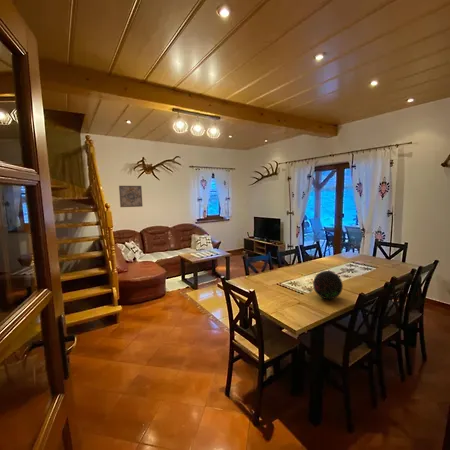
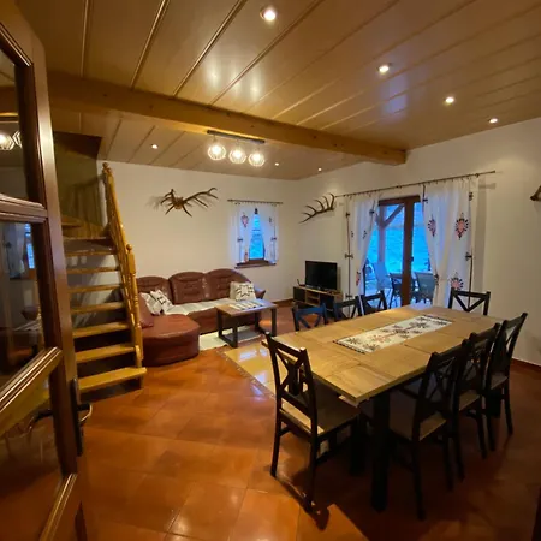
- decorative orb [312,270,344,300]
- wall art [118,185,143,208]
